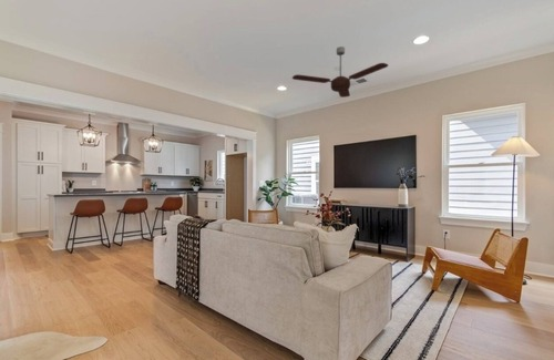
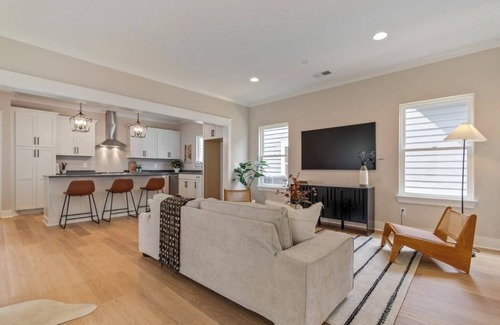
- ceiling fan [291,45,389,99]
